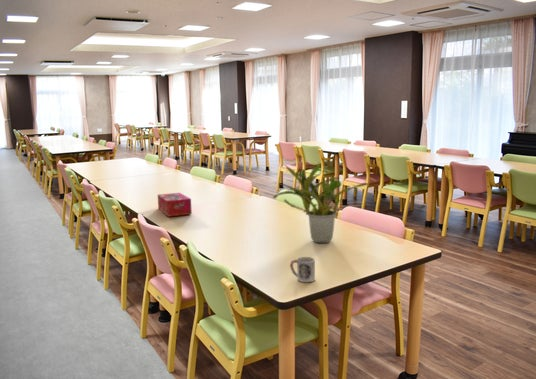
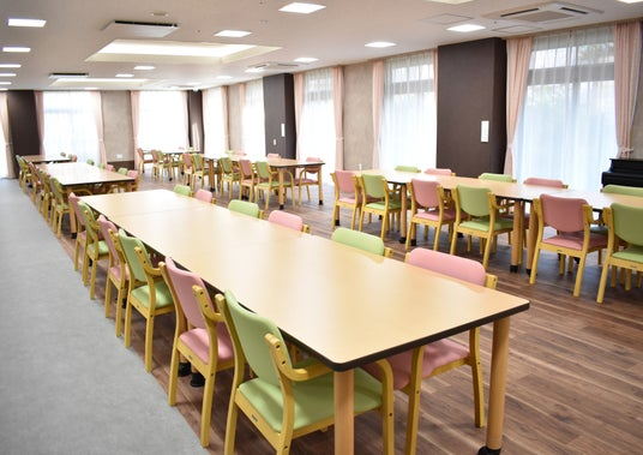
- potted plant [272,163,369,244]
- cup [289,256,316,283]
- tissue box [157,192,193,218]
